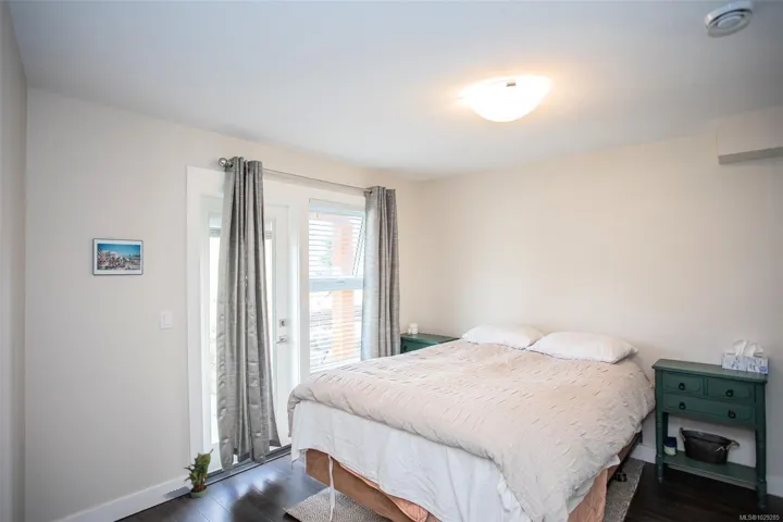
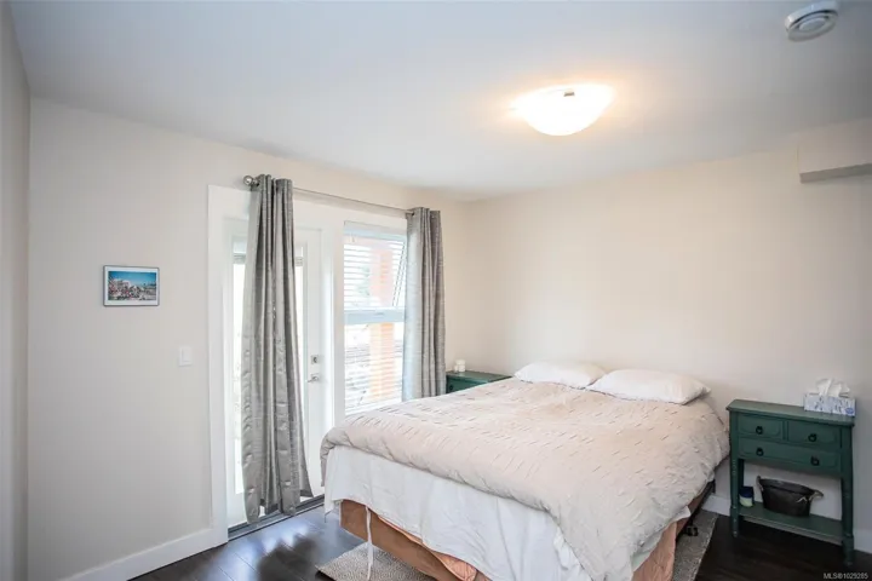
- potted plant [183,448,214,499]
